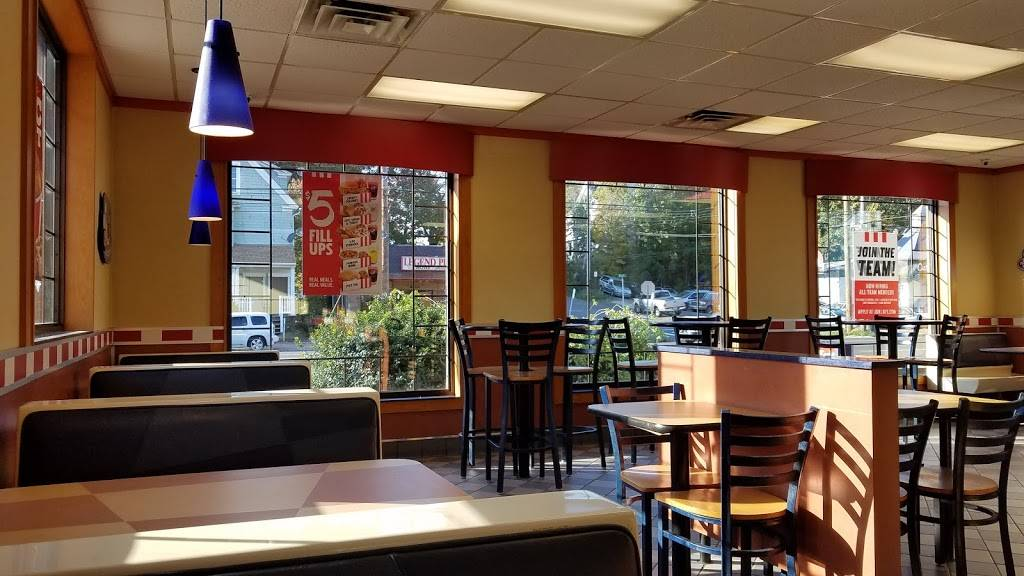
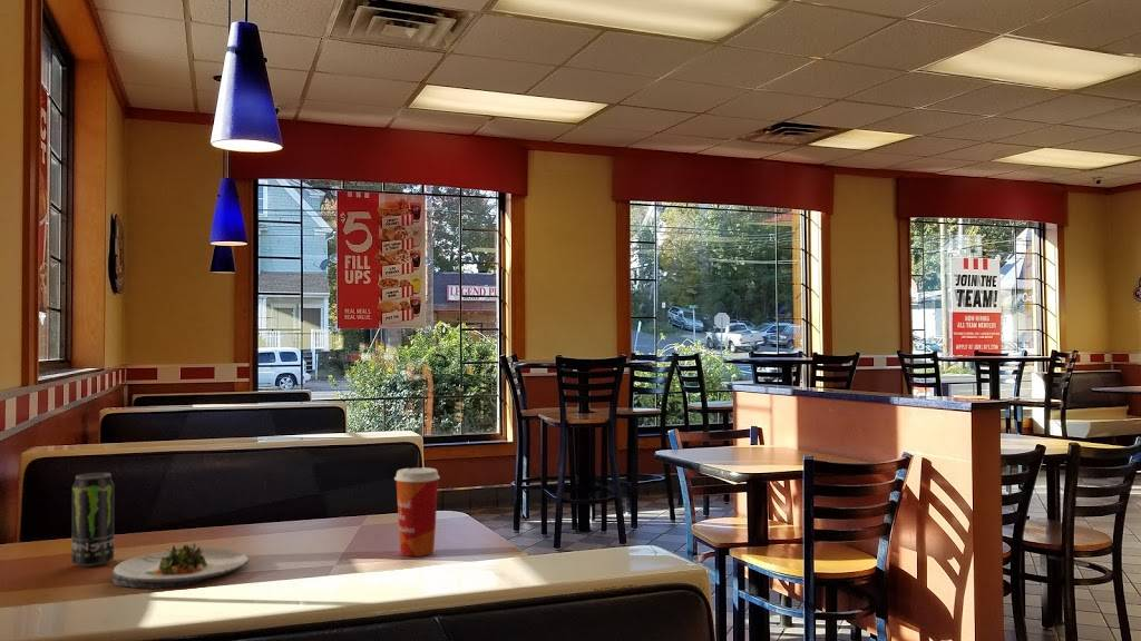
+ beverage can [70,472,115,568]
+ paper cup [393,466,441,558]
+ salad plate [111,542,250,590]
